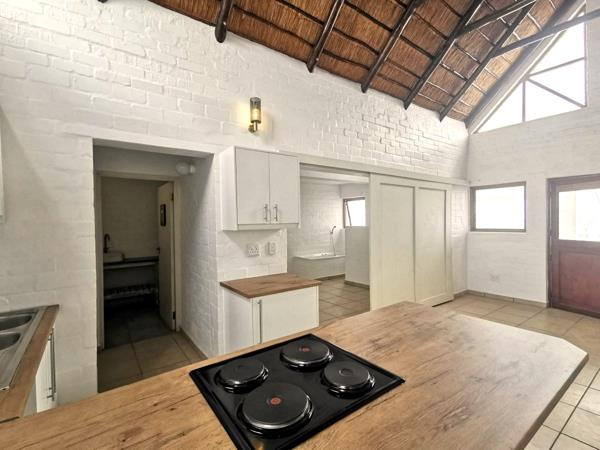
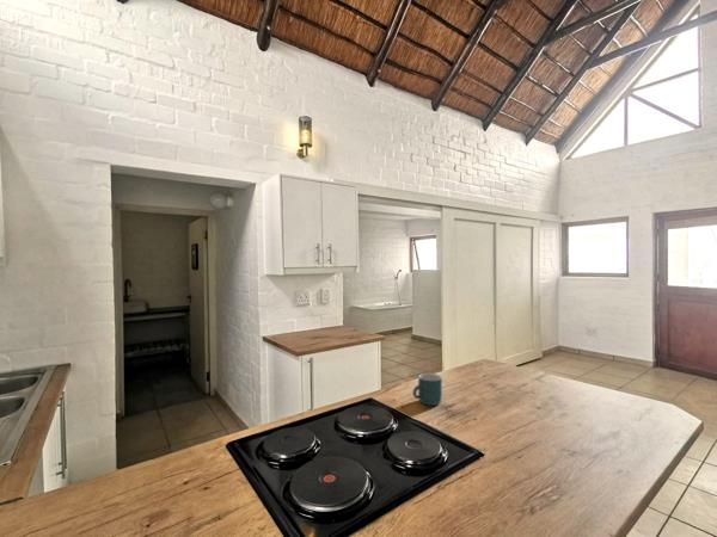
+ mug [412,372,443,407]
